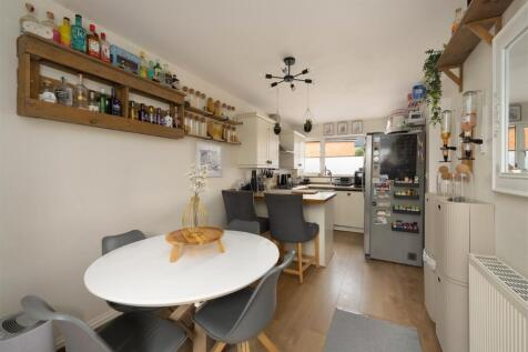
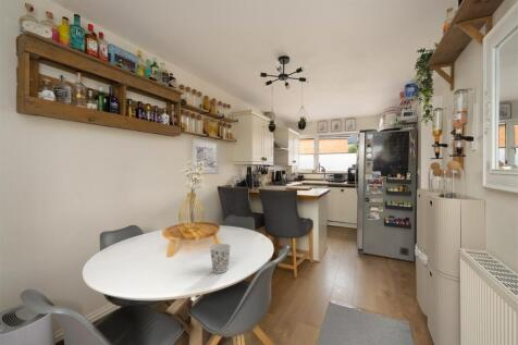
+ cup [209,243,232,274]
